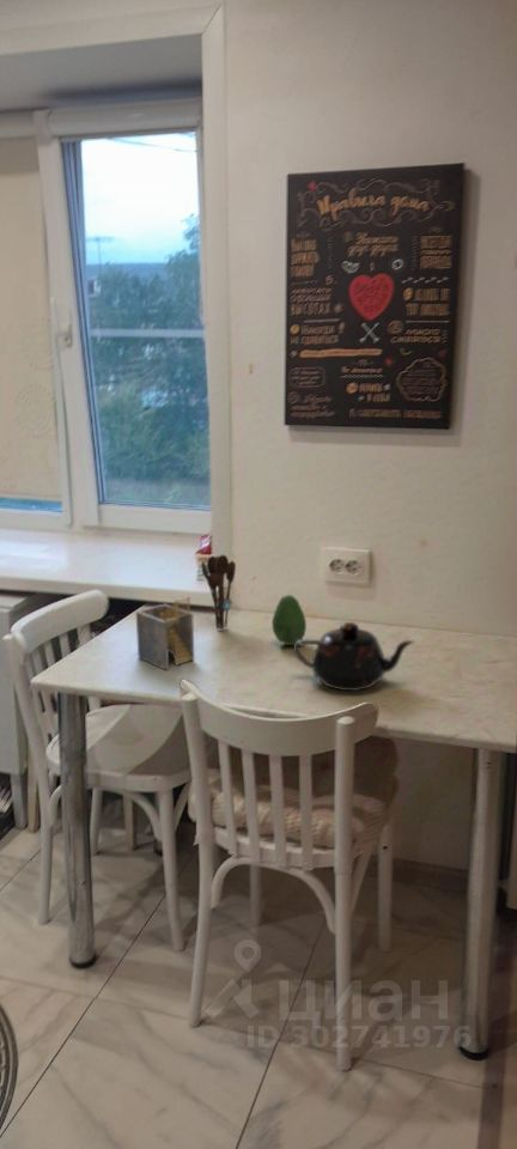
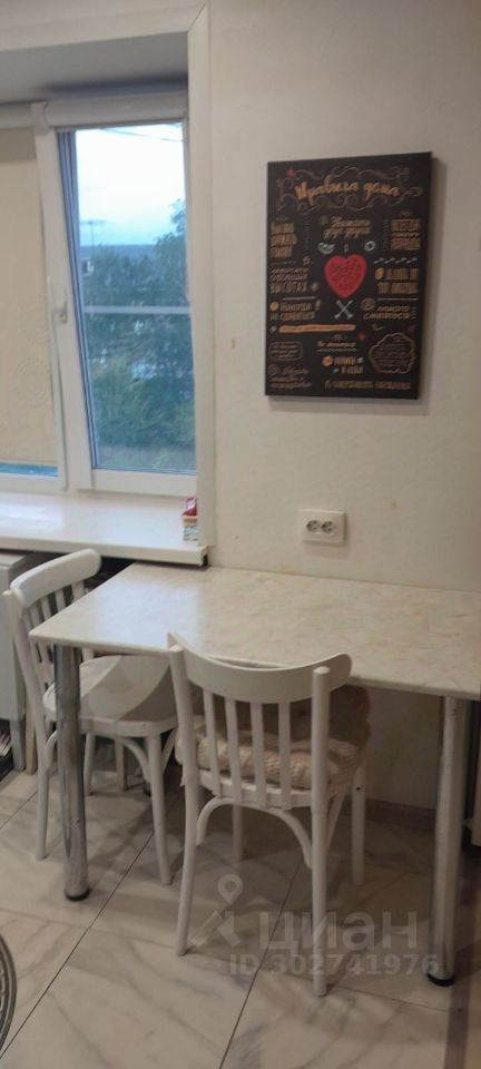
- teapot [292,621,415,692]
- napkin holder [135,595,195,671]
- fruit [270,594,308,646]
- utensil holder [200,554,237,631]
